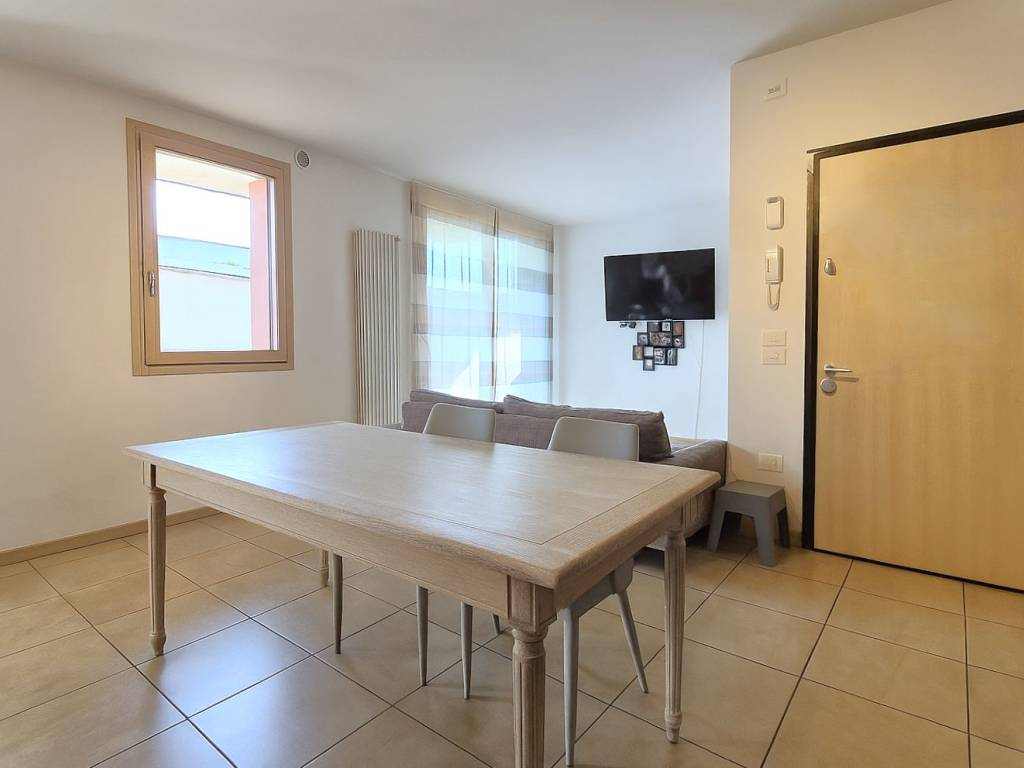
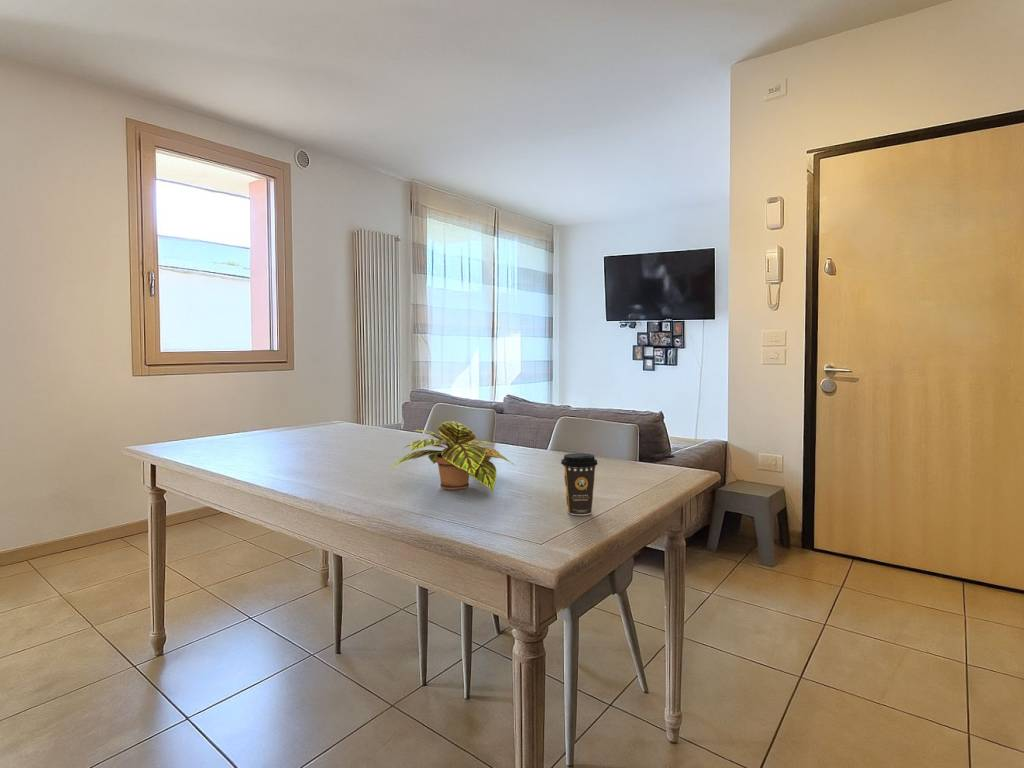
+ coffee cup [560,452,599,516]
+ plant [389,420,515,492]
